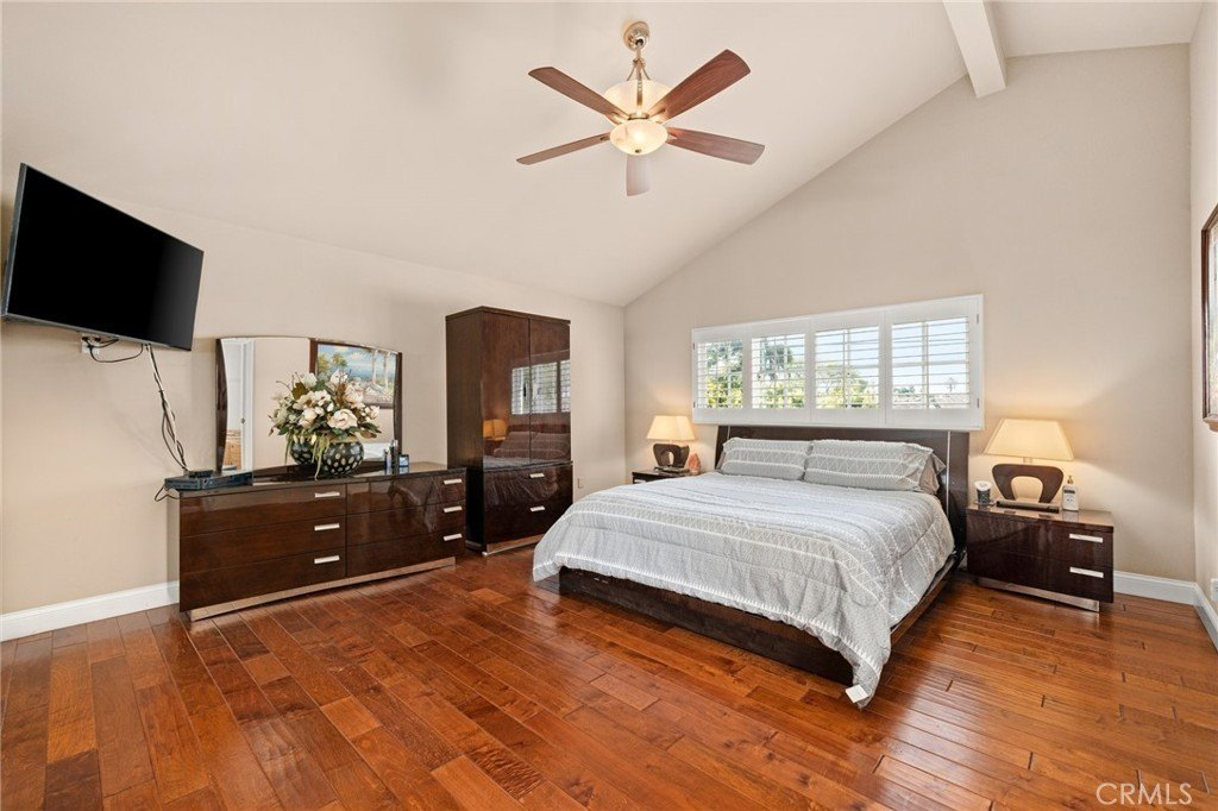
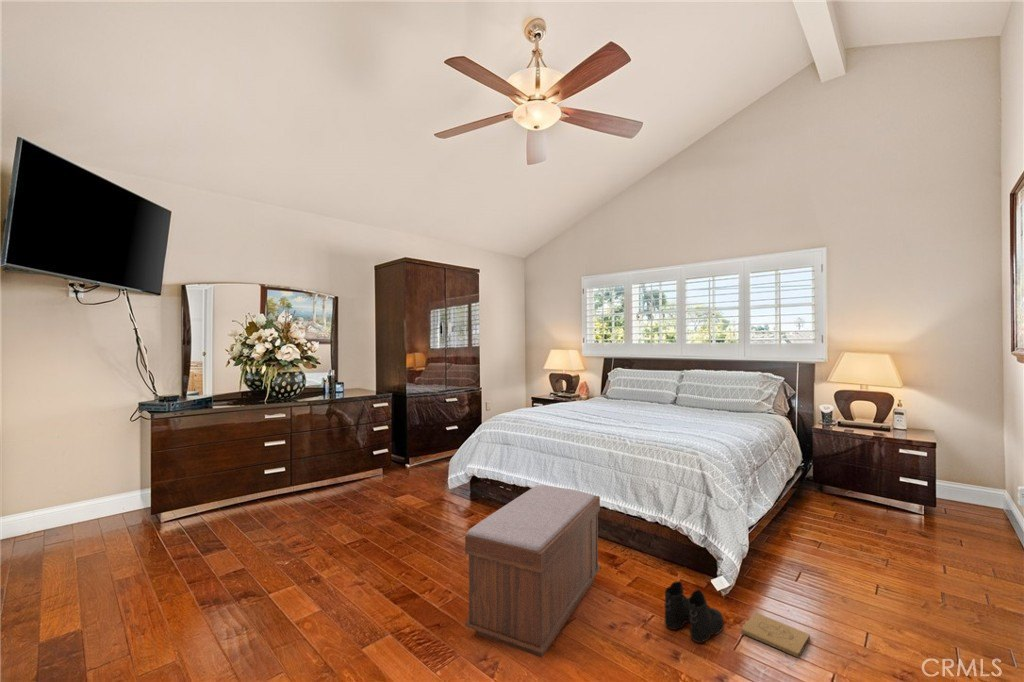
+ bench [464,484,601,659]
+ box [740,611,811,659]
+ boots [663,580,725,644]
